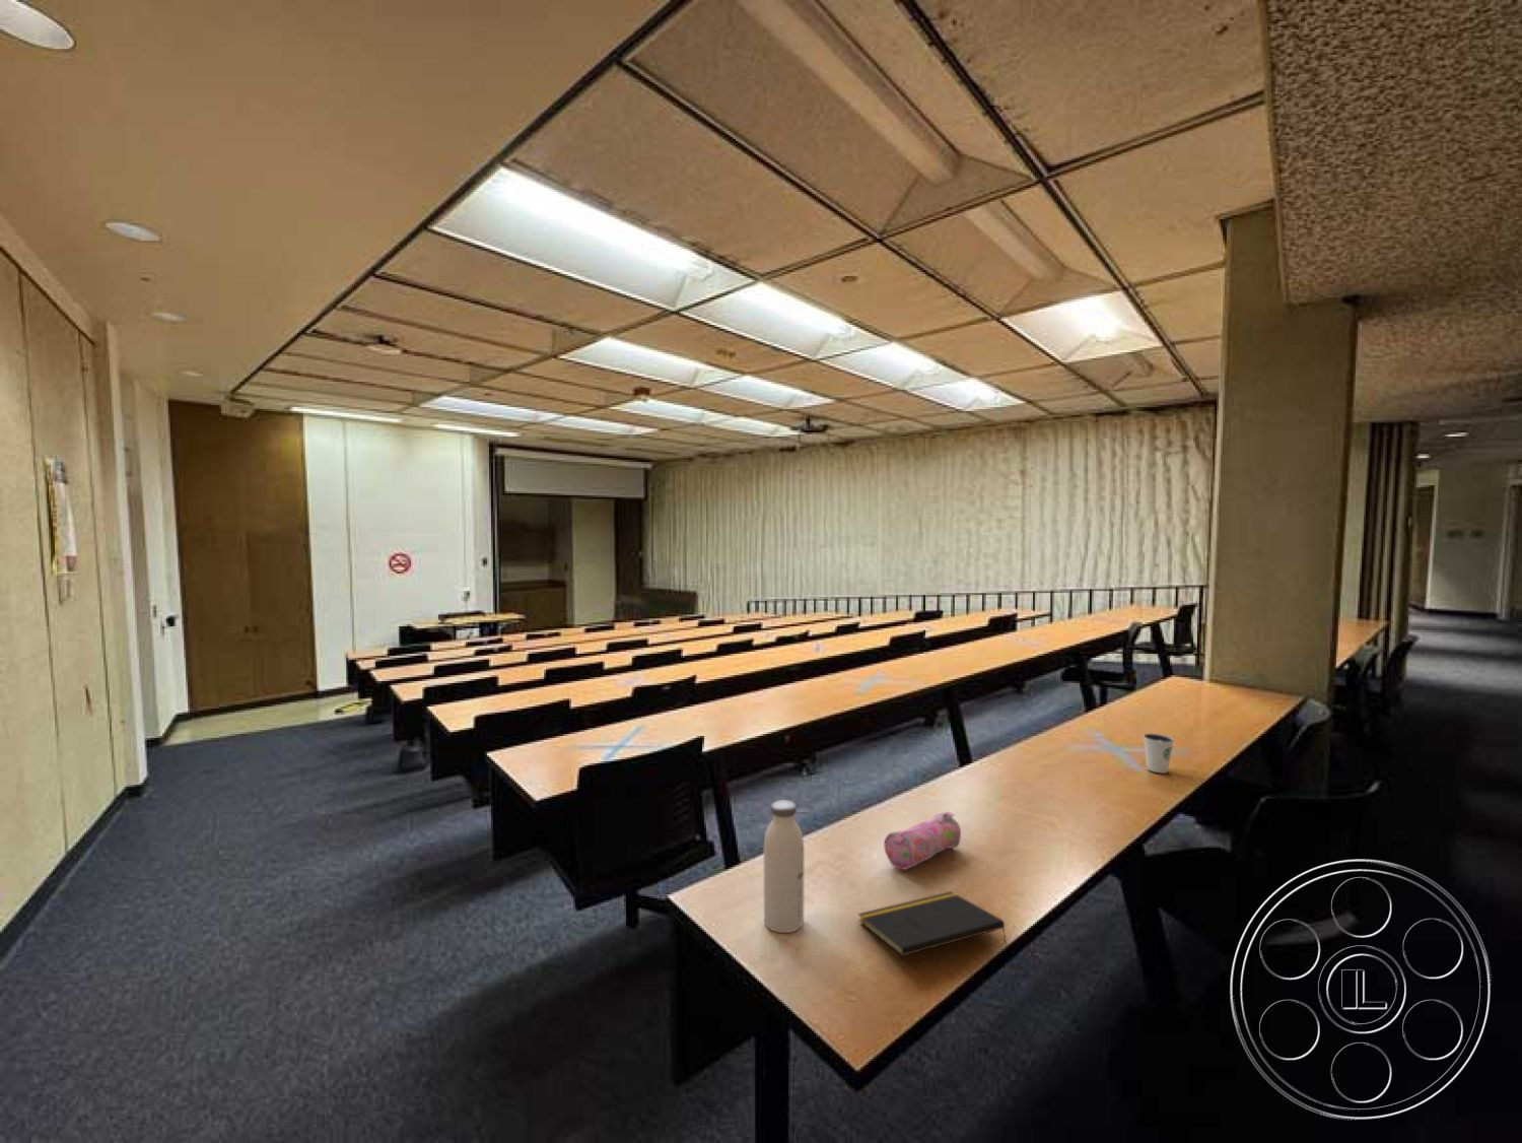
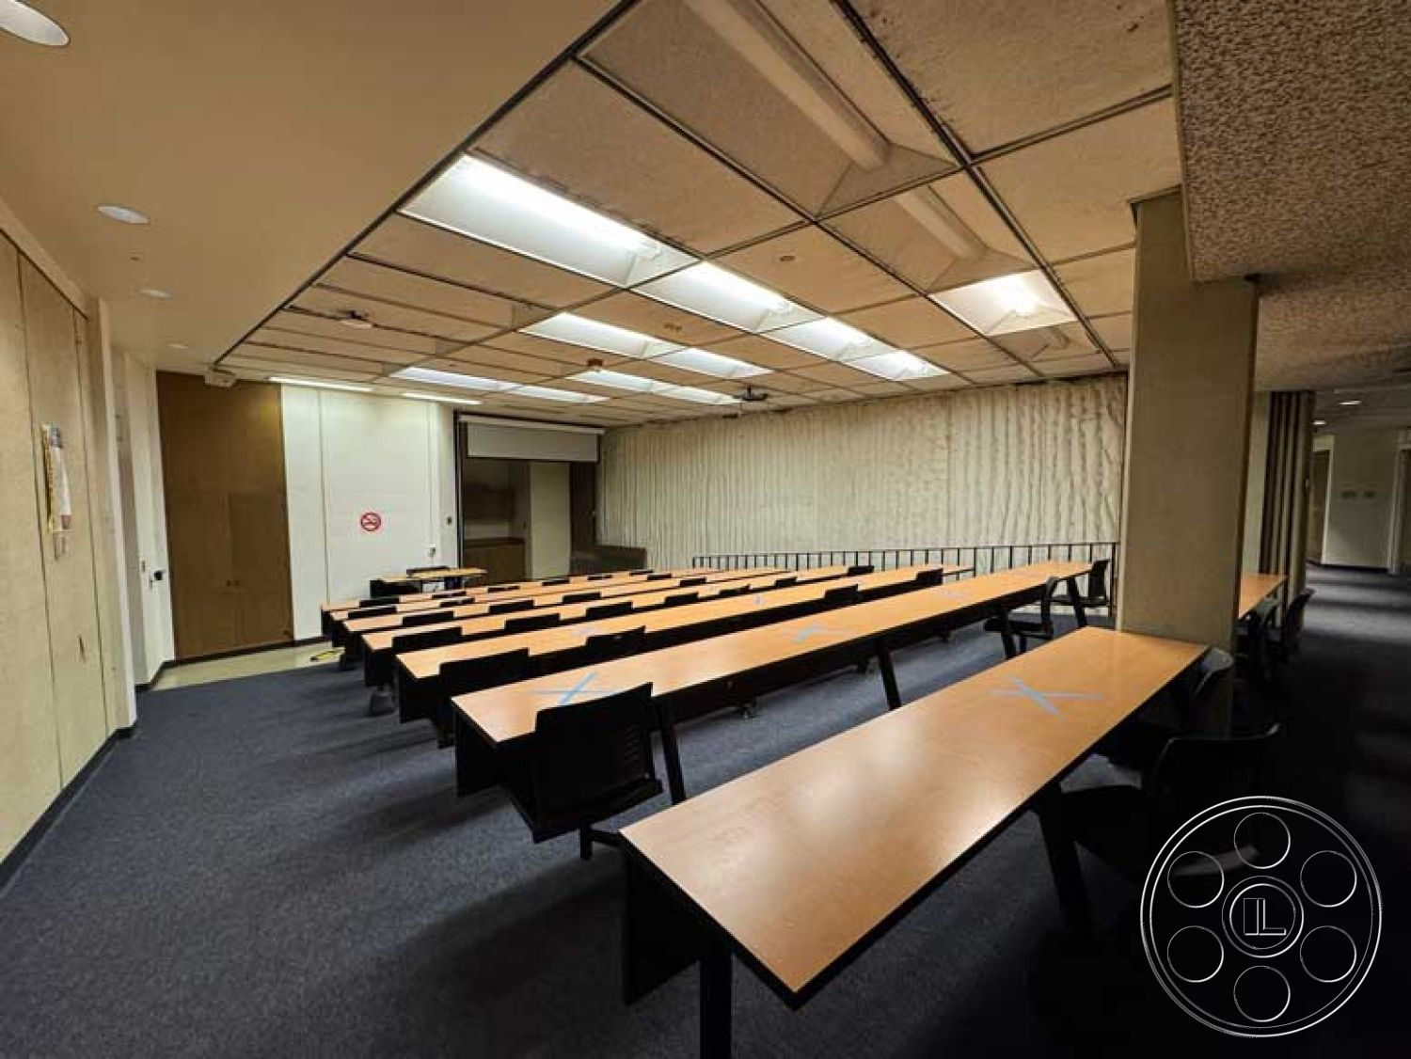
- water bottle [763,798,804,934]
- notepad [857,890,1007,957]
- dixie cup [1143,732,1175,774]
- pencil case [882,812,961,870]
